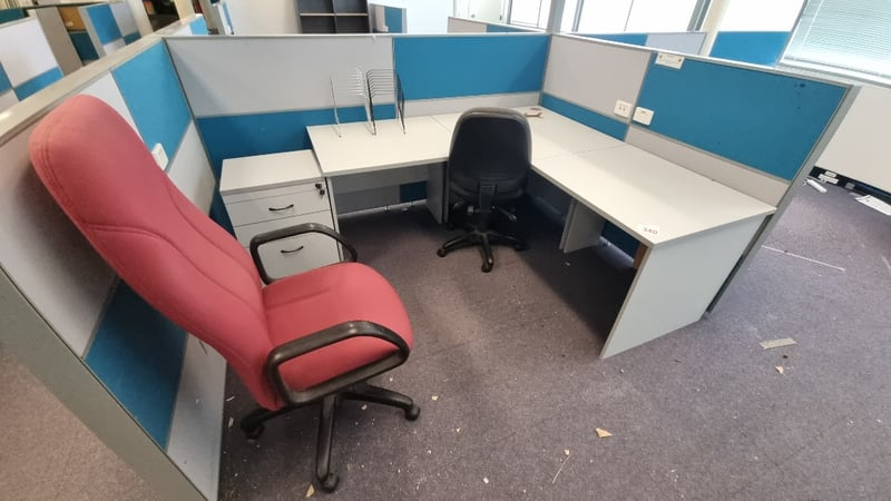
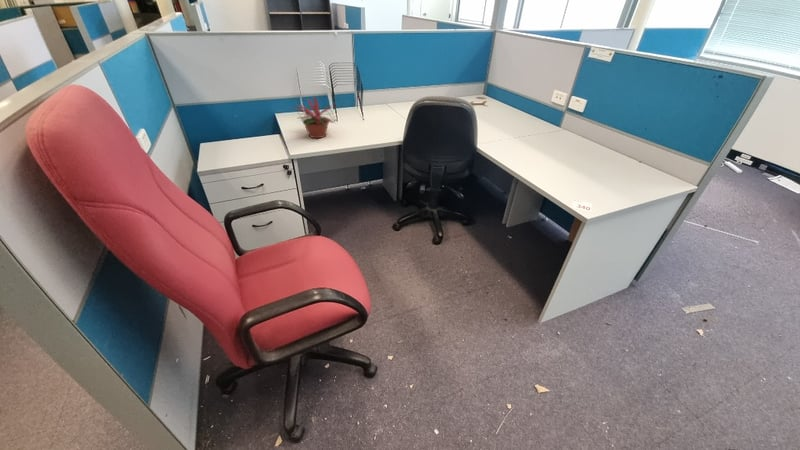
+ potted plant [293,95,337,139]
